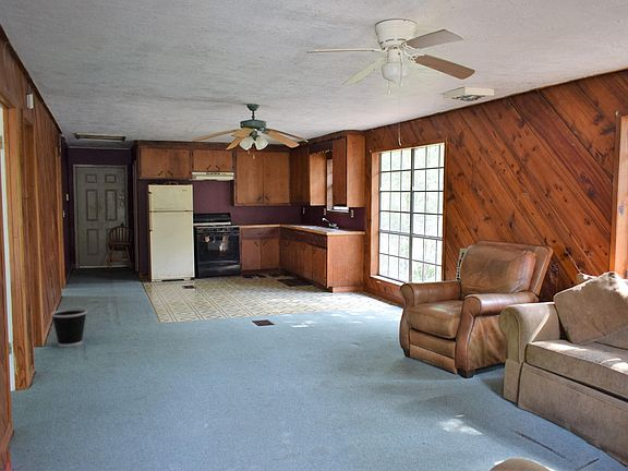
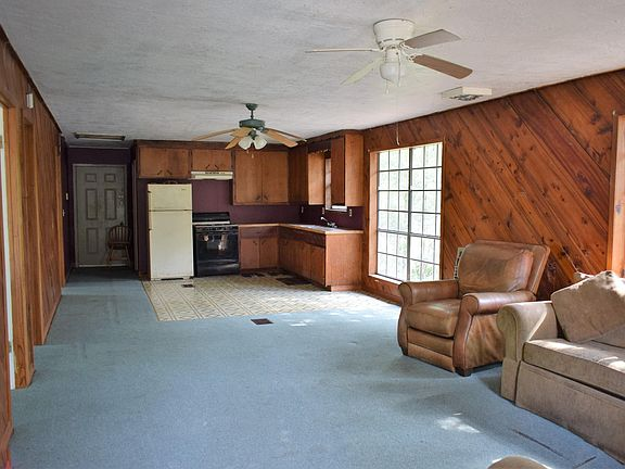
- wastebasket [50,307,88,348]
